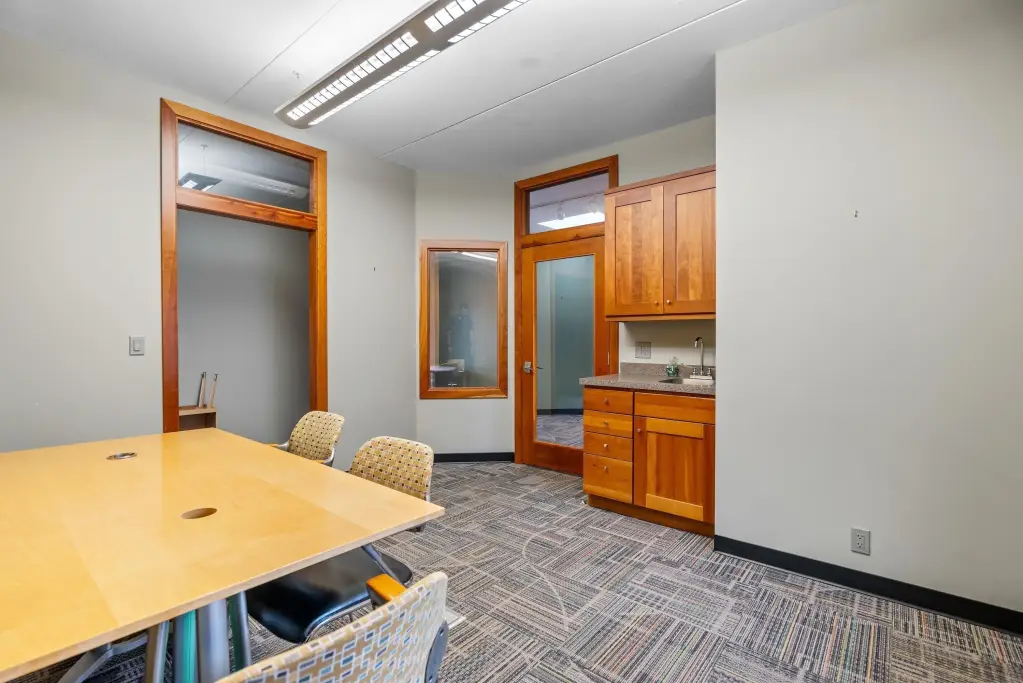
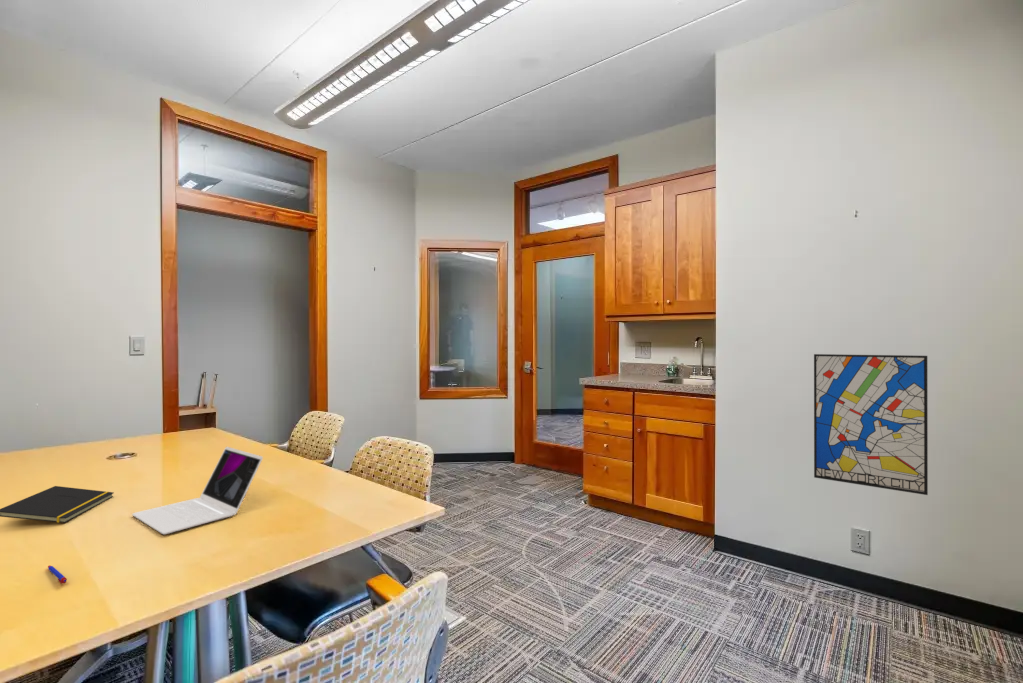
+ laptop [131,446,264,535]
+ wall art [813,353,929,496]
+ notepad [0,485,115,524]
+ pen [47,565,68,585]
